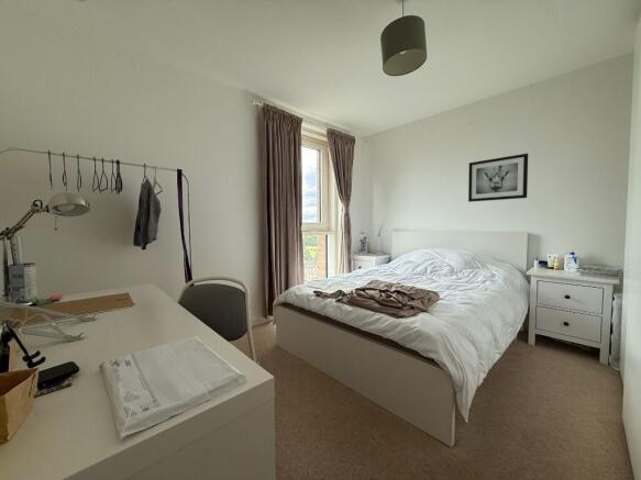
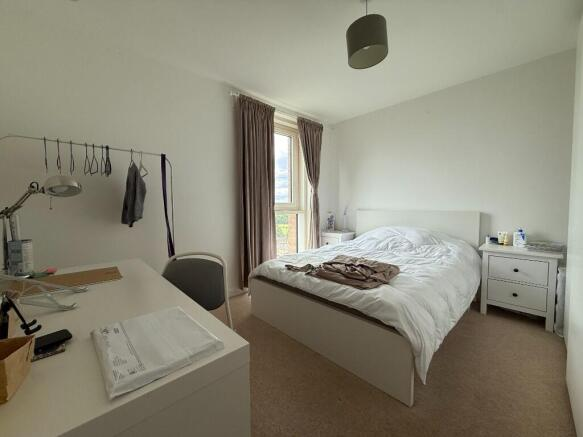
- wall art [467,153,529,203]
